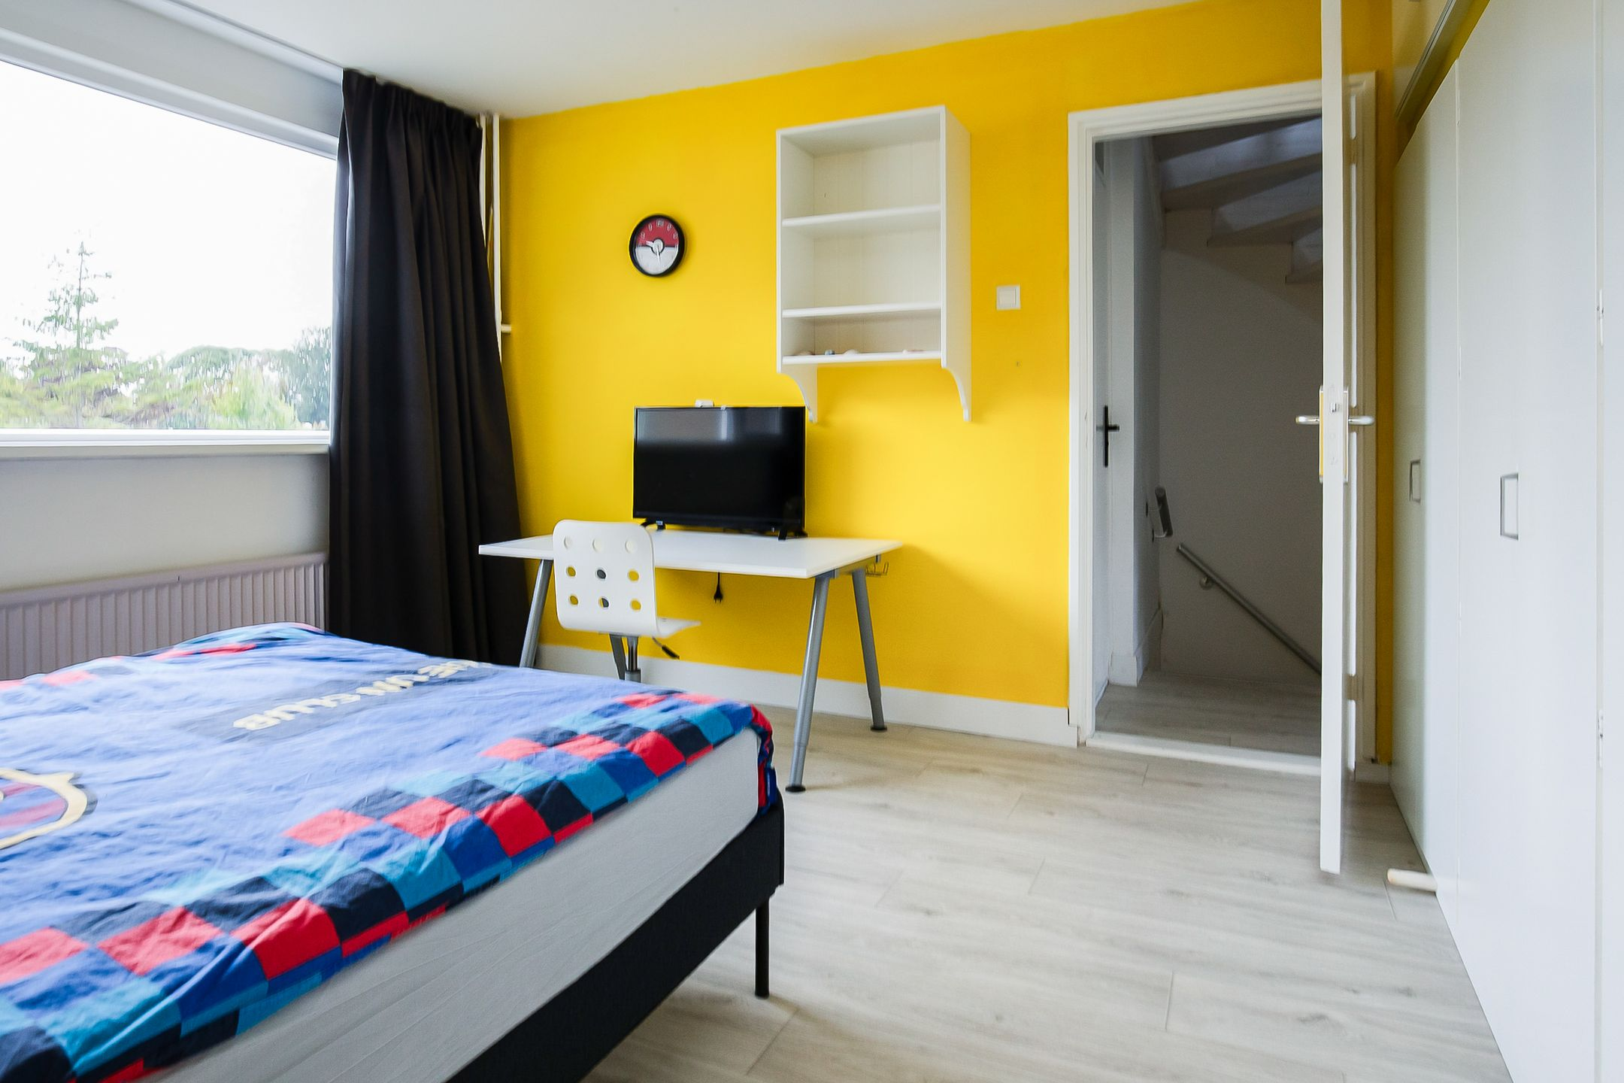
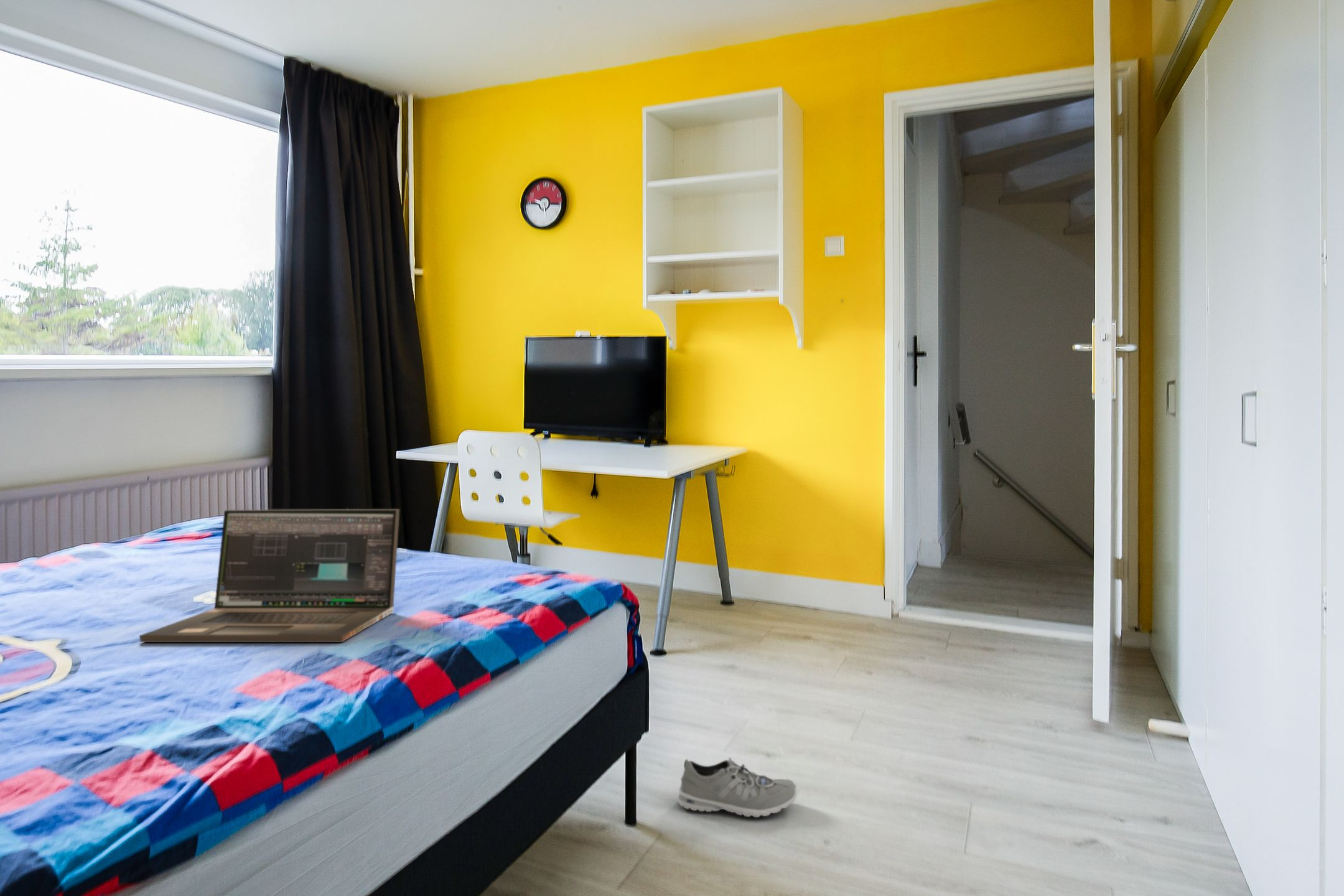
+ sneaker [677,757,798,818]
+ laptop [139,508,400,643]
